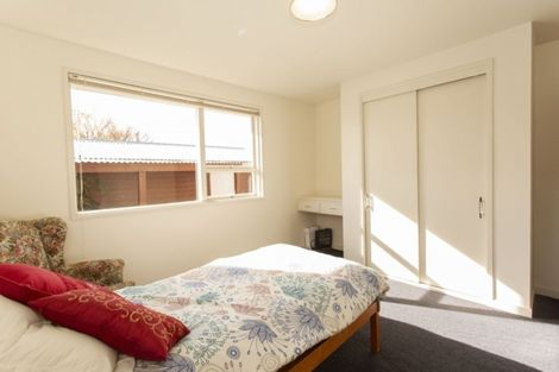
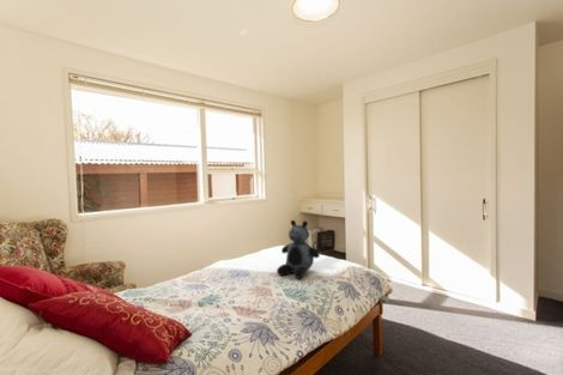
+ teddy bear [276,219,321,280]
